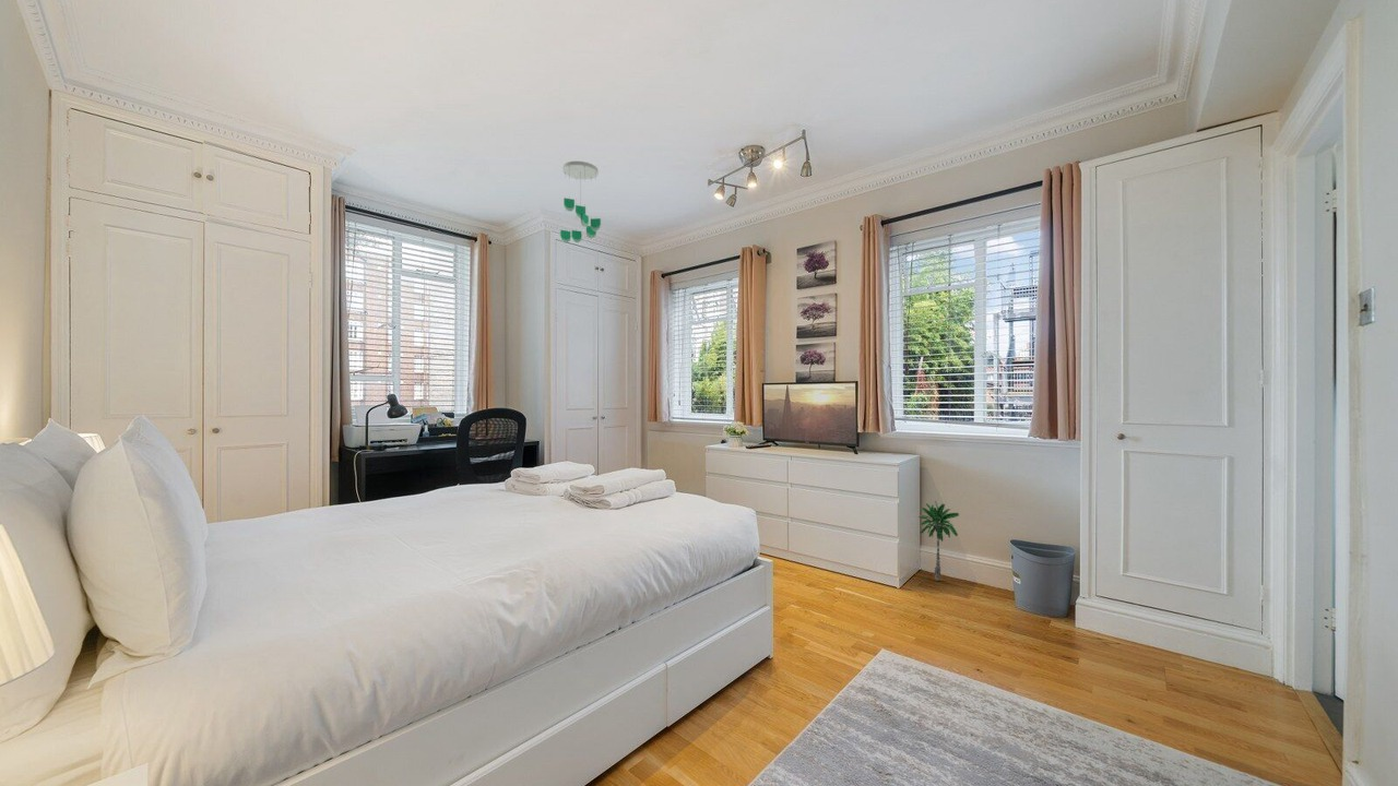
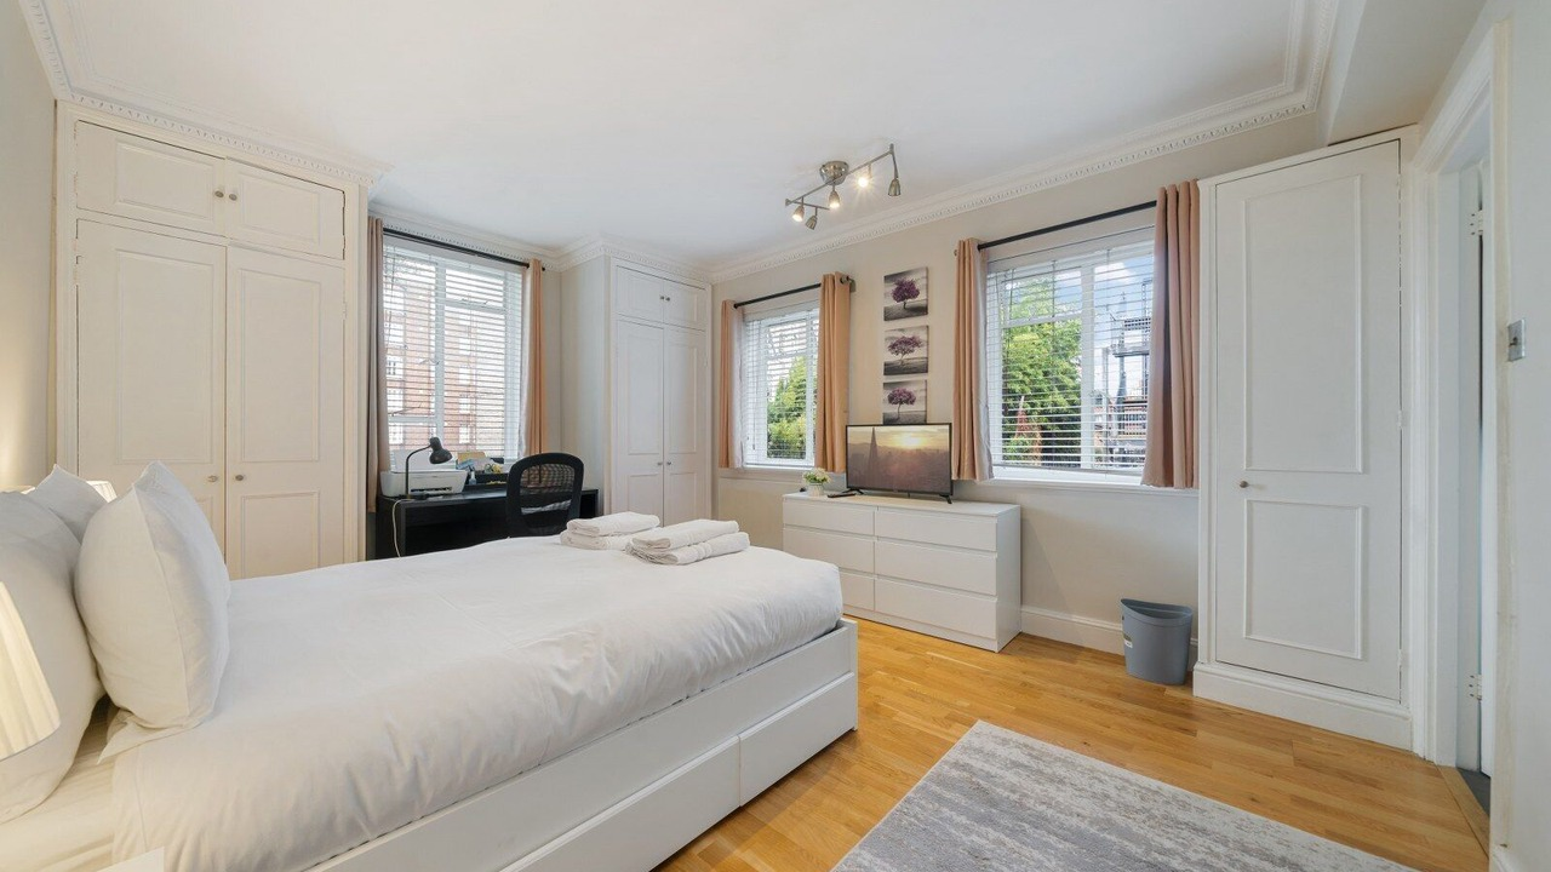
- palm tree [917,500,960,582]
- ceiling mobile [559,160,602,243]
